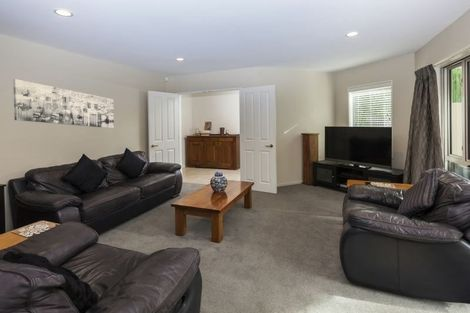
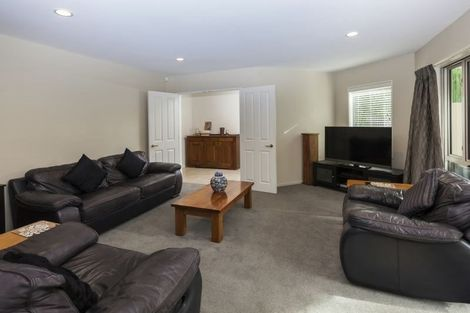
- wall art [12,78,115,129]
